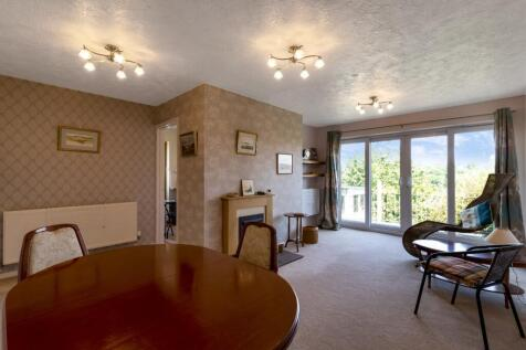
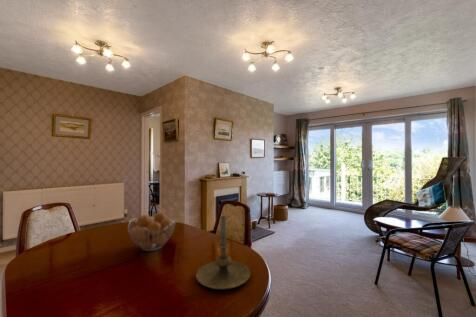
+ fruit basket [127,211,177,252]
+ candle holder [195,215,251,290]
